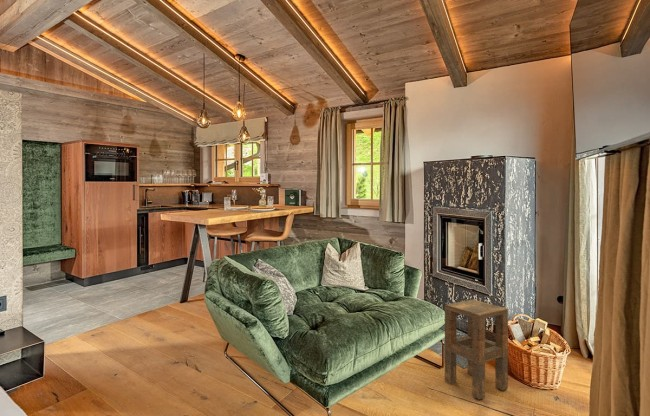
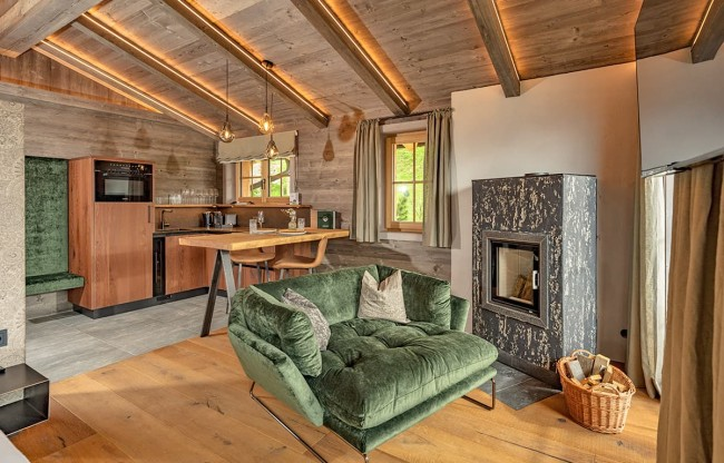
- side table [444,299,509,400]
